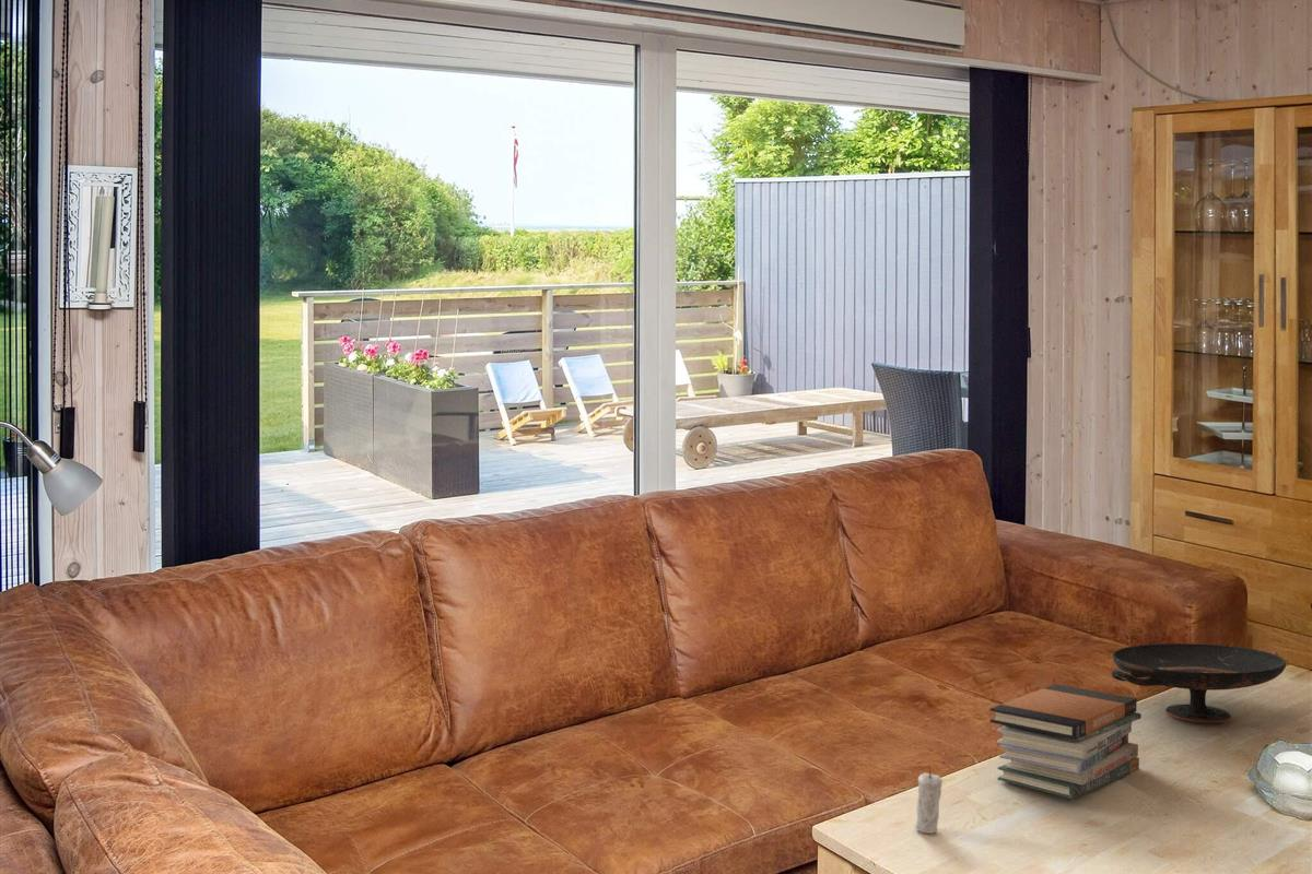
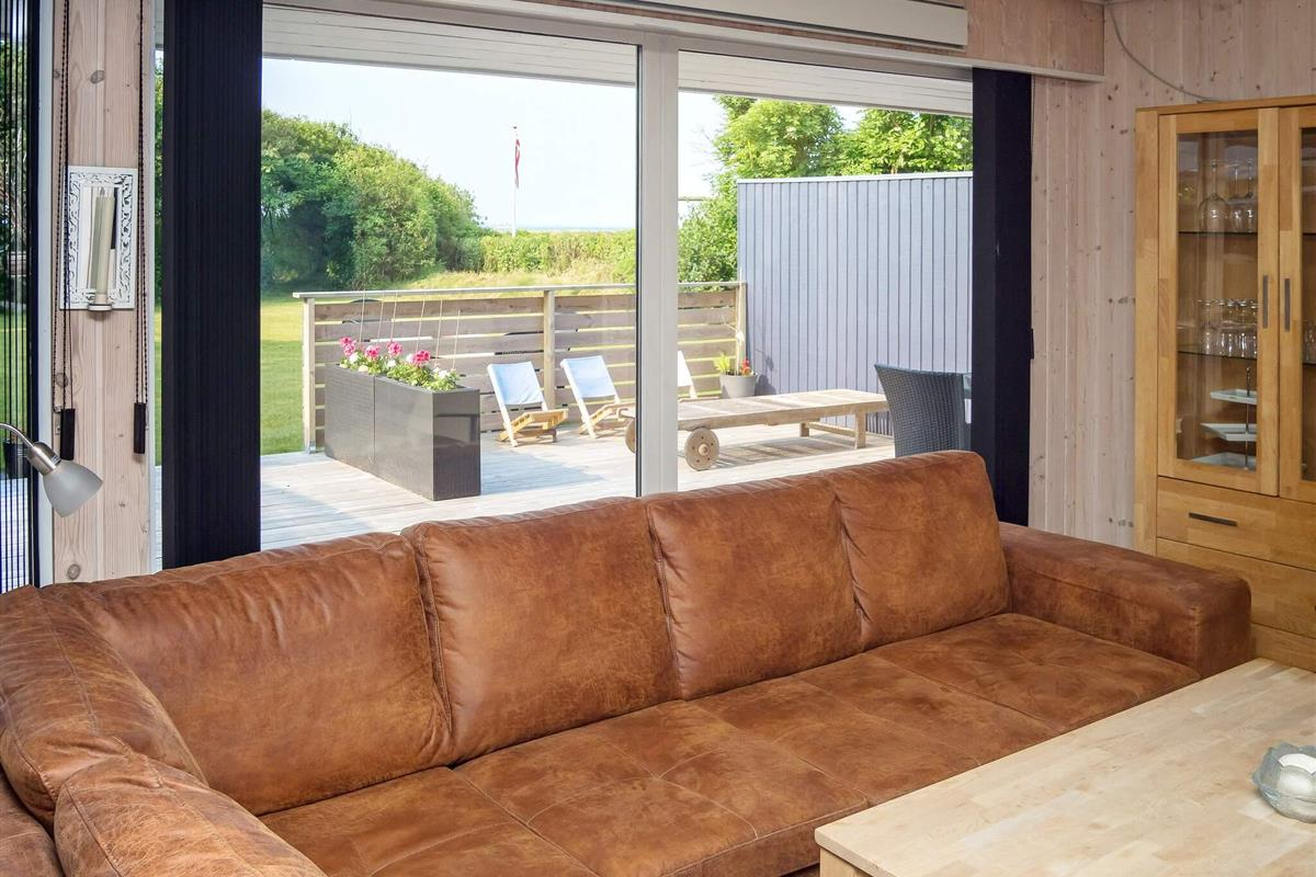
- book stack [988,683,1143,801]
- decorative bowl [1111,642,1287,724]
- candle [914,764,944,835]
